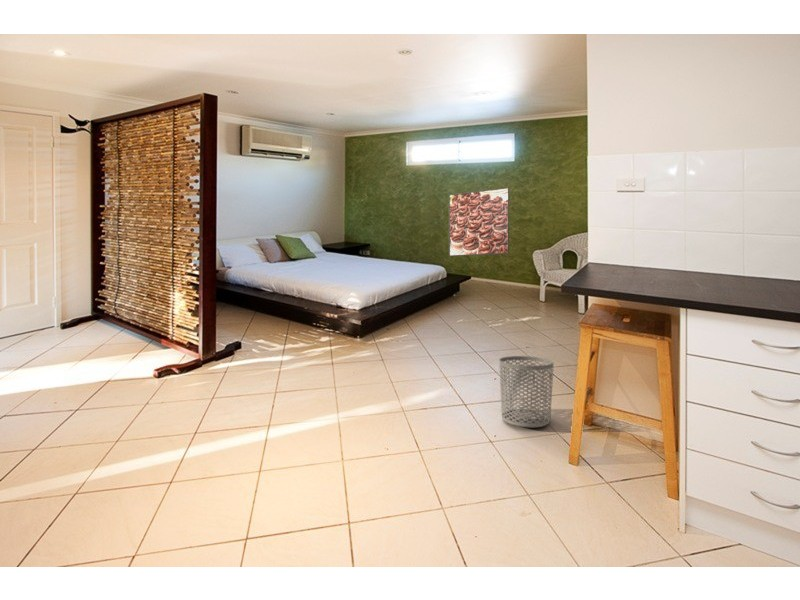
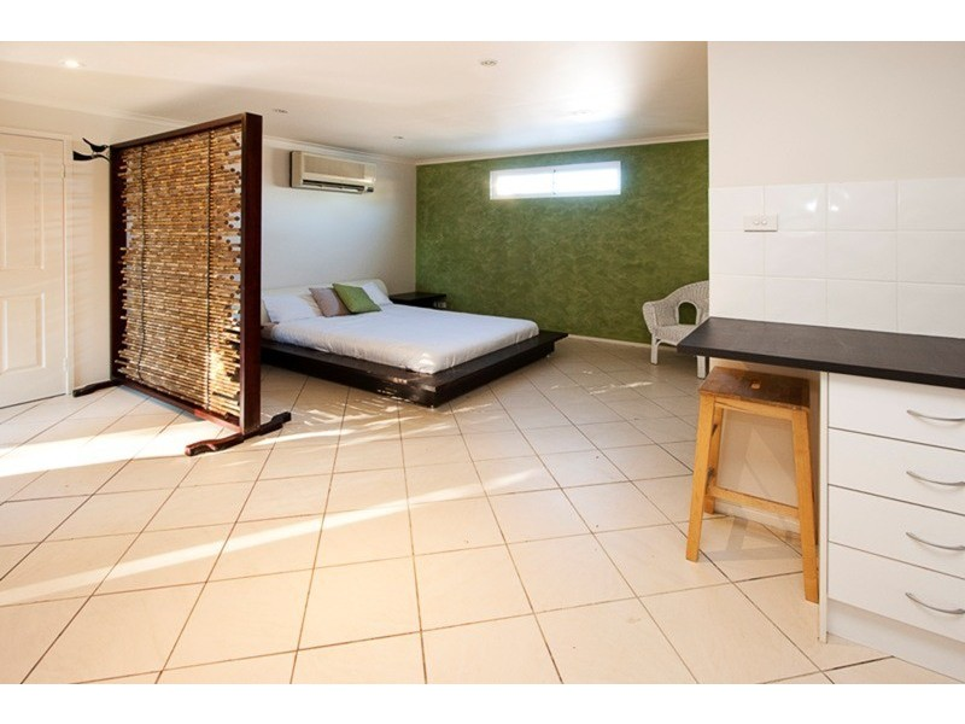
- waste bin [498,355,555,428]
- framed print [448,186,510,257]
